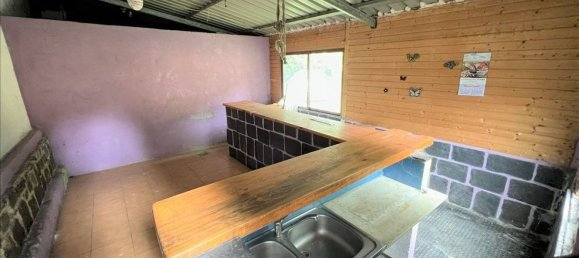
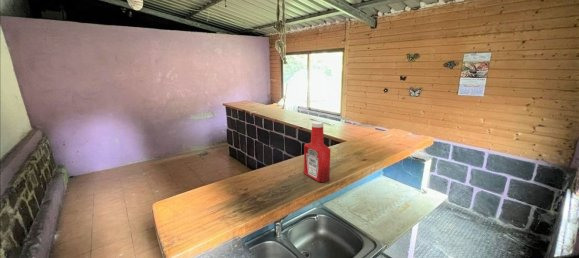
+ soap bottle [303,121,331,183]
